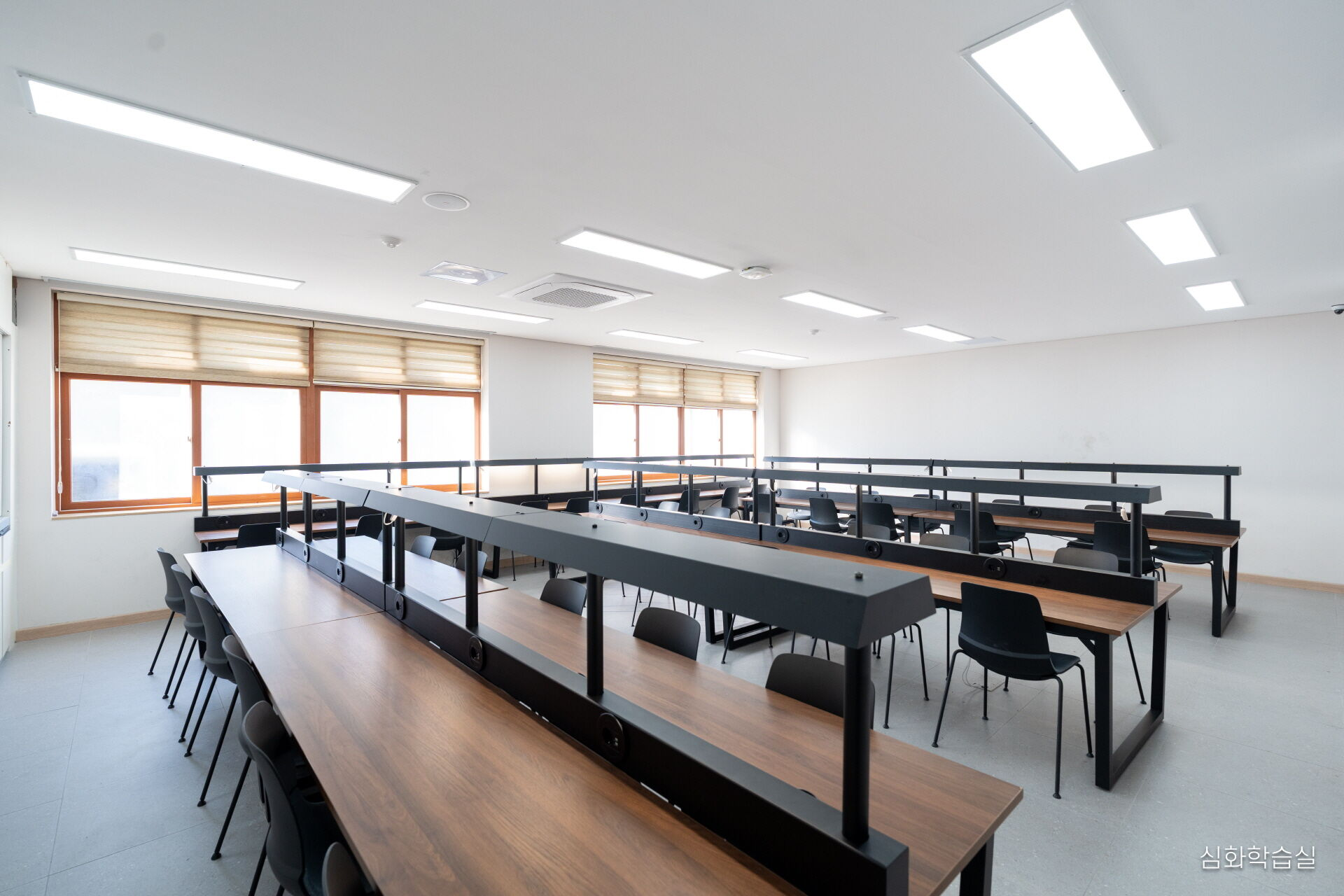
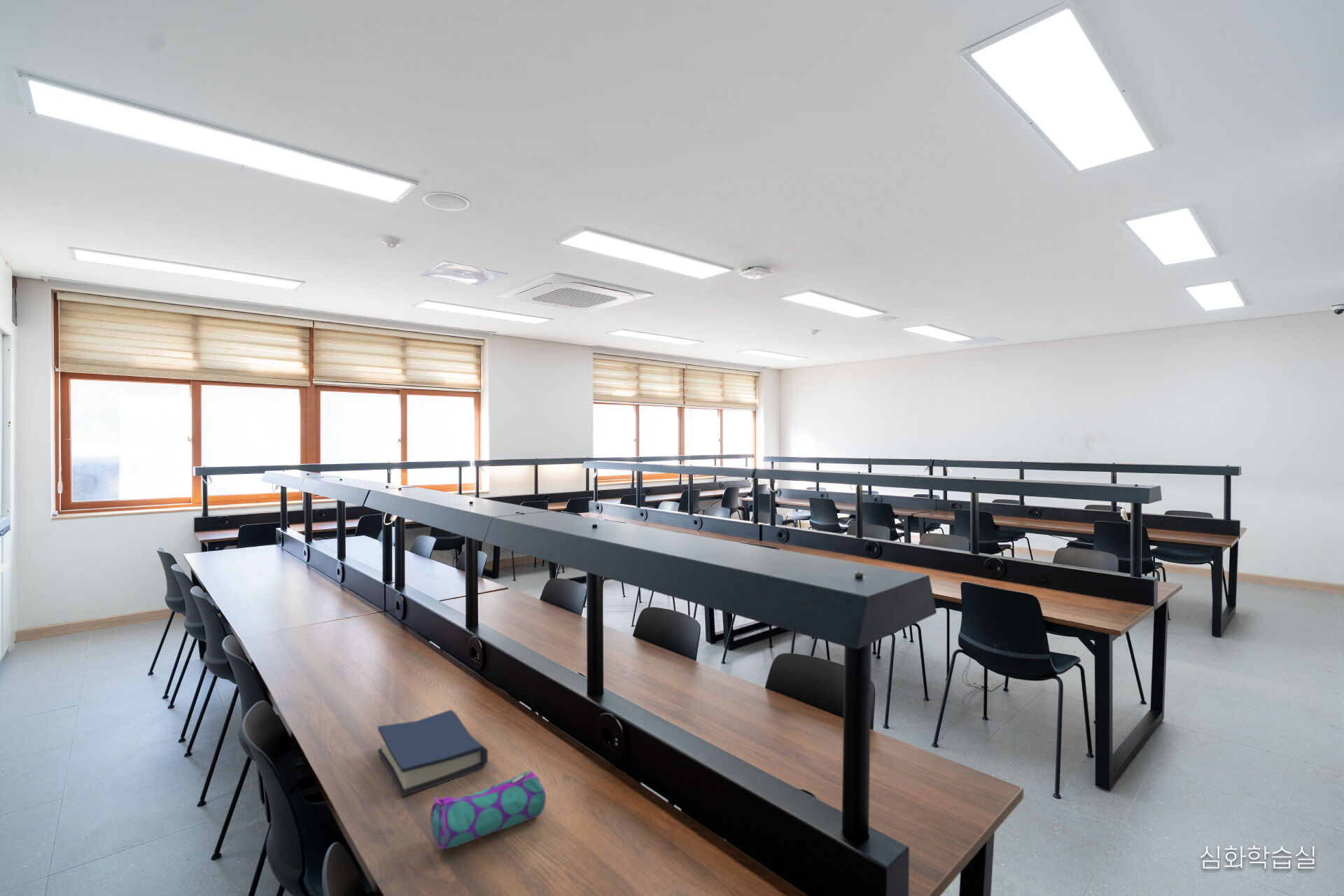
+ pencil case [430,770,547,850]
+ hardback book [377,709,489,797]
